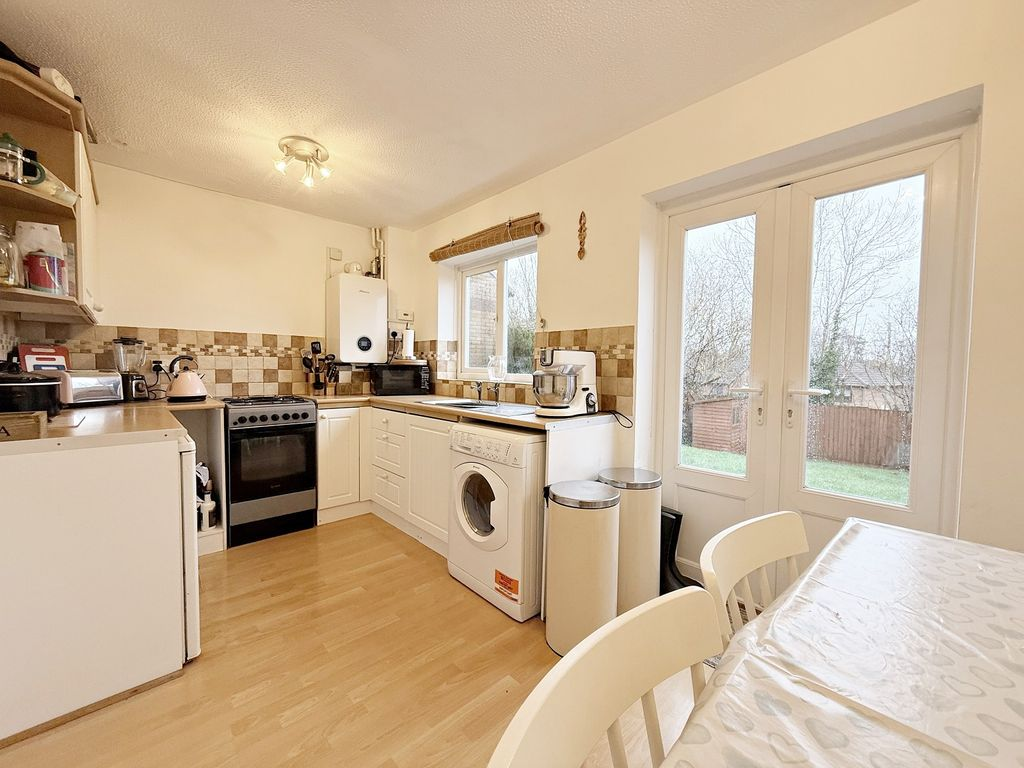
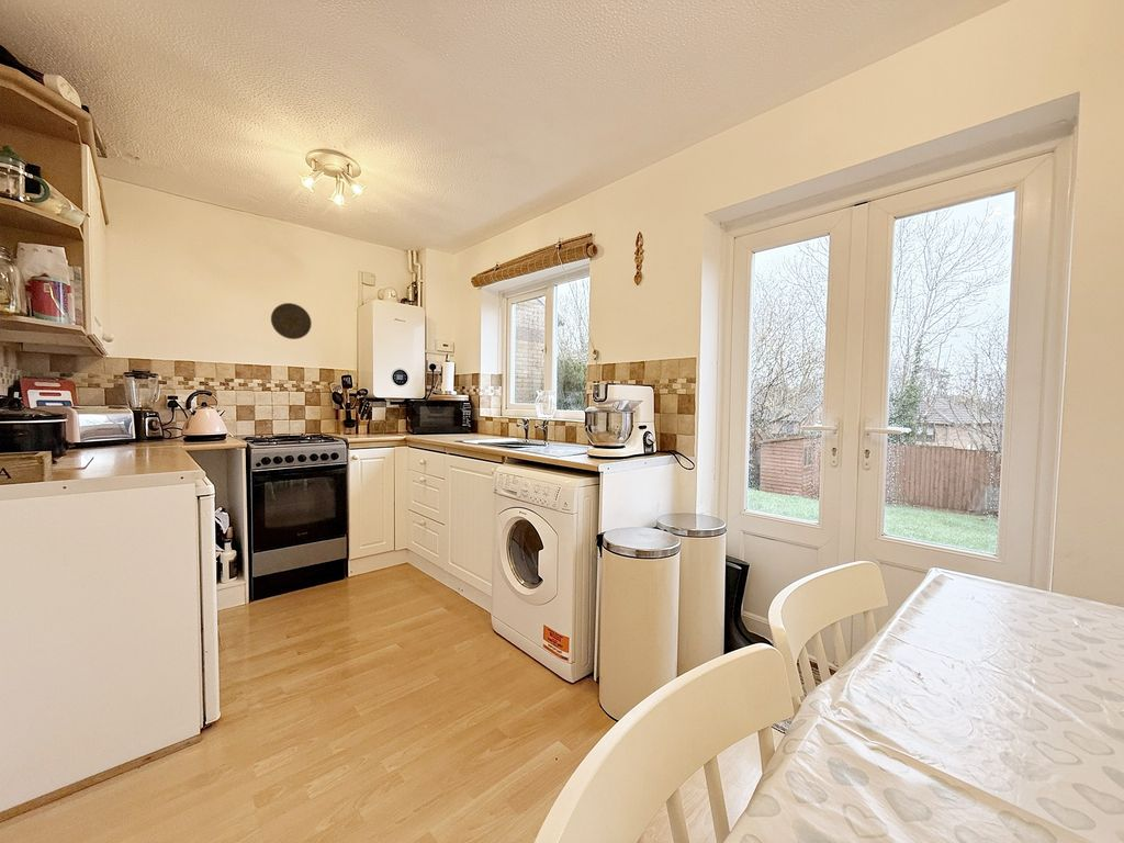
+ decorative plate [270,302,313,340]
